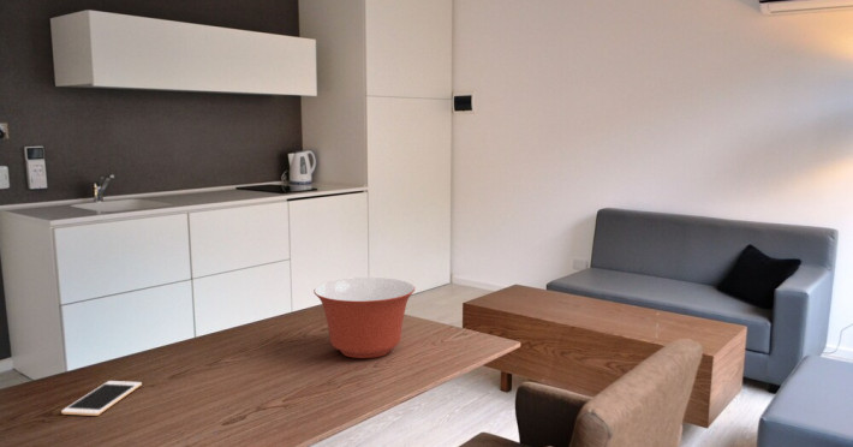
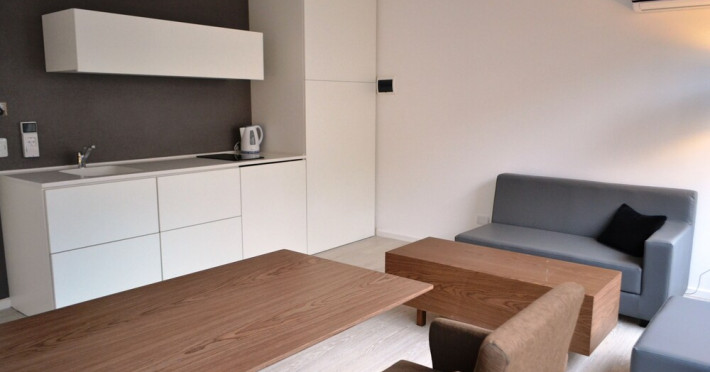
- cell phone [60,380,143,417]
- mixing bowl [312,276,416,359]
